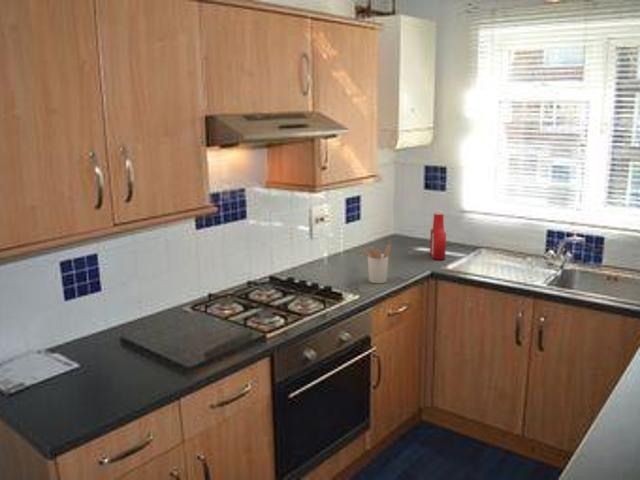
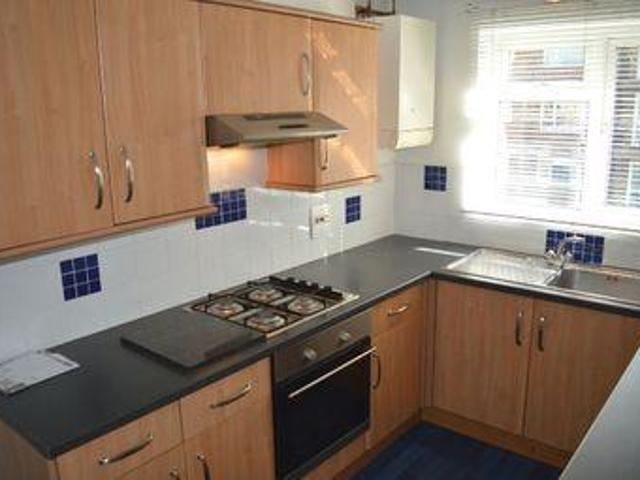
- soap bottle [429,209,447,261]
- utensil holder [362,244,392,284]
